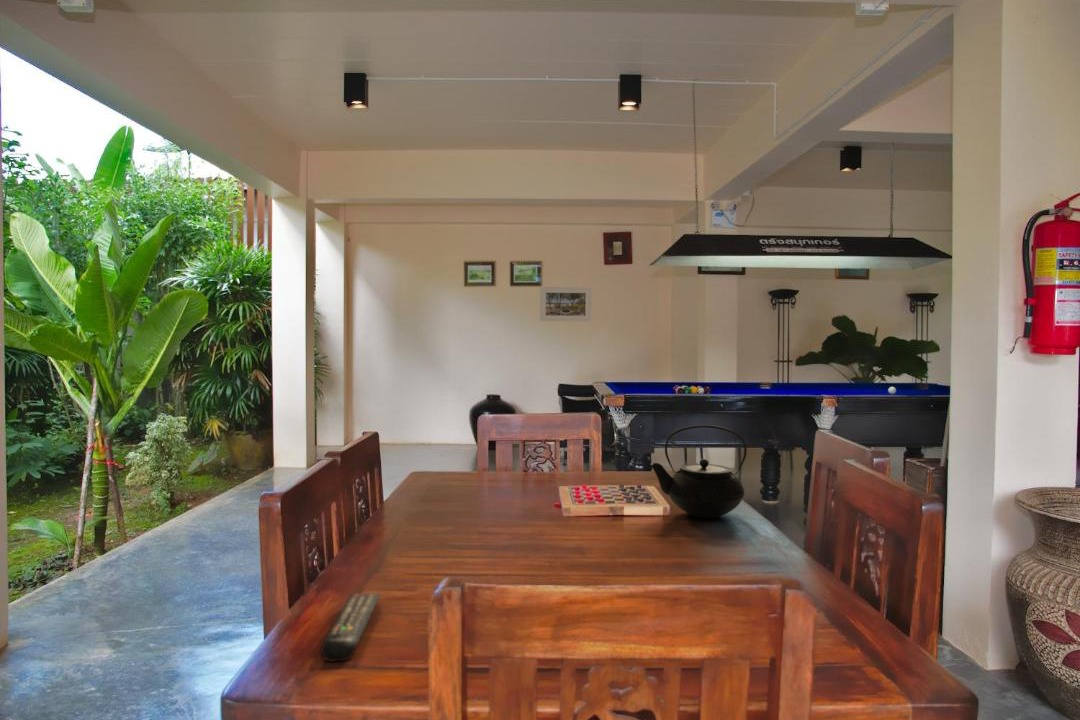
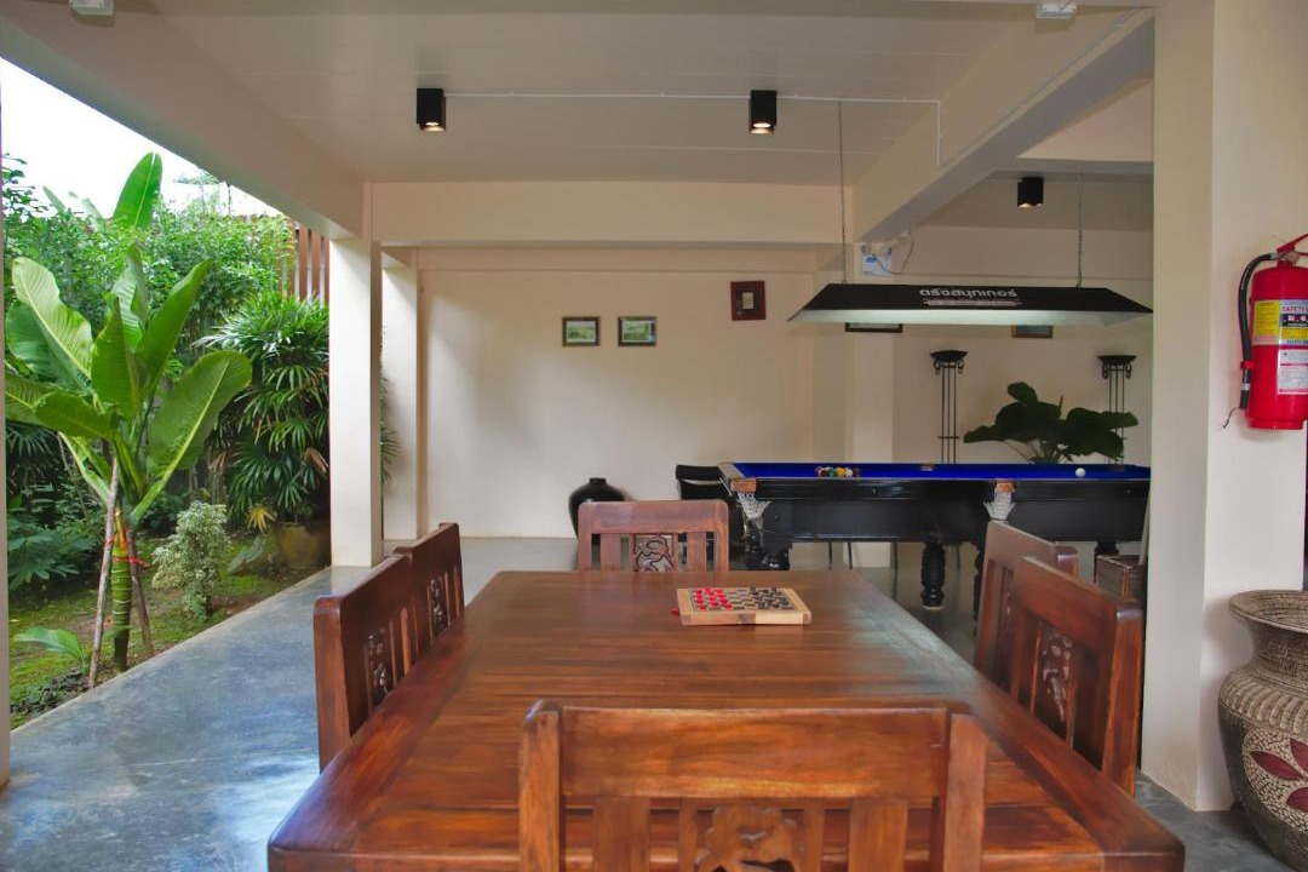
- remote control [320,592,381,663]
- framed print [539,286,592,322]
- teapot [649,424,748,519]
